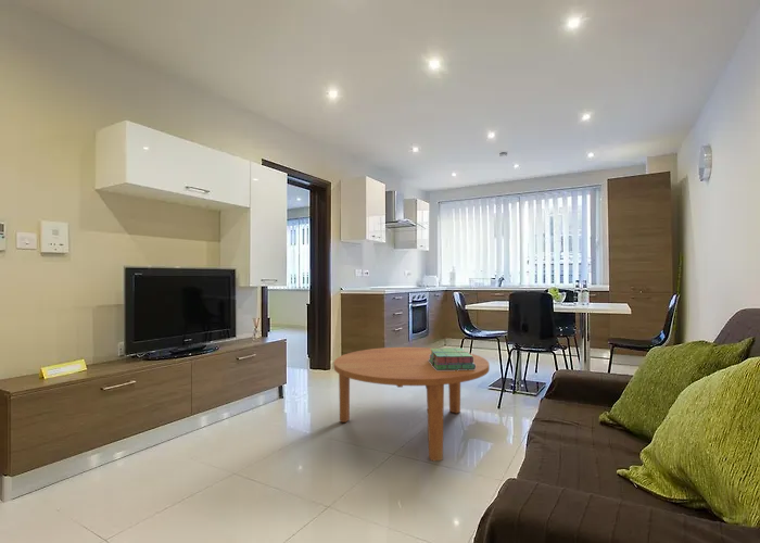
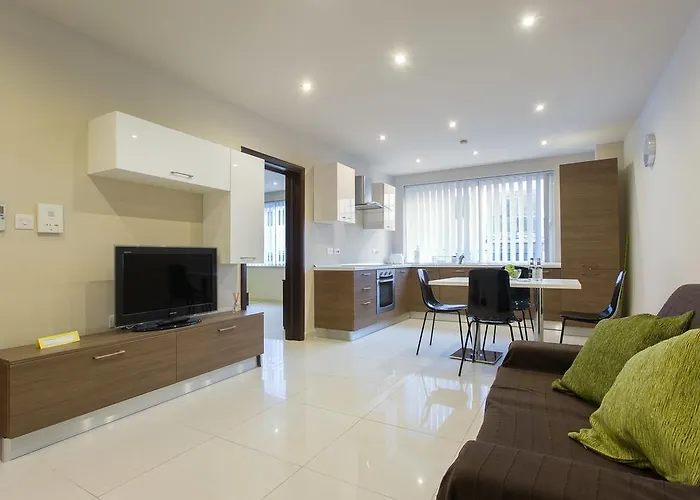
- stack of books [429,346,476,370]
- coffee table [333,346,491,462]
